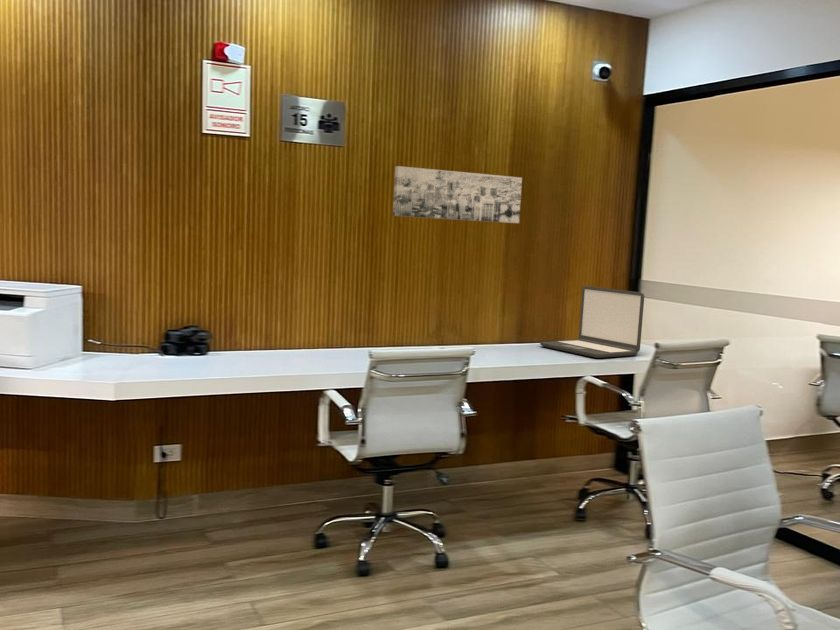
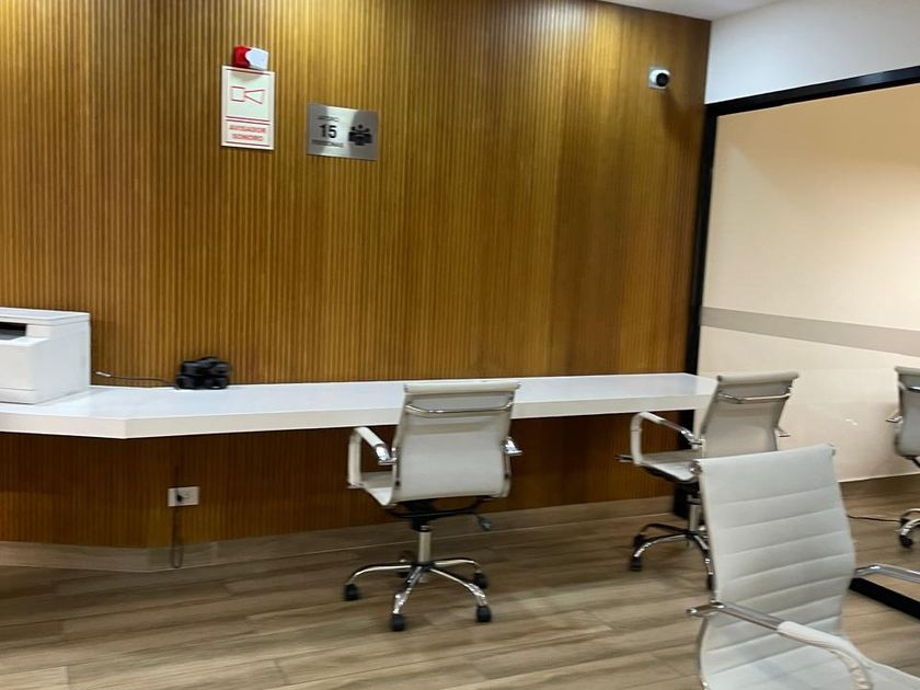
- laptop [539,285,645,359]
- wall art [392,165,523,224]
